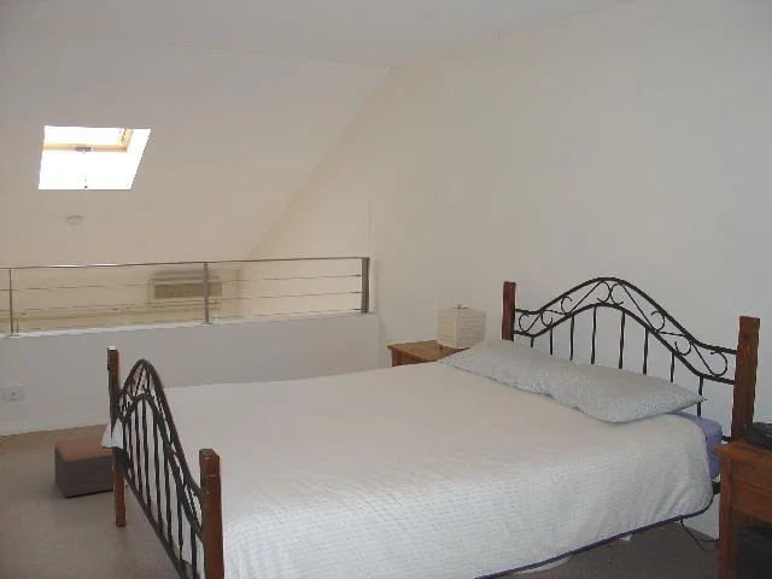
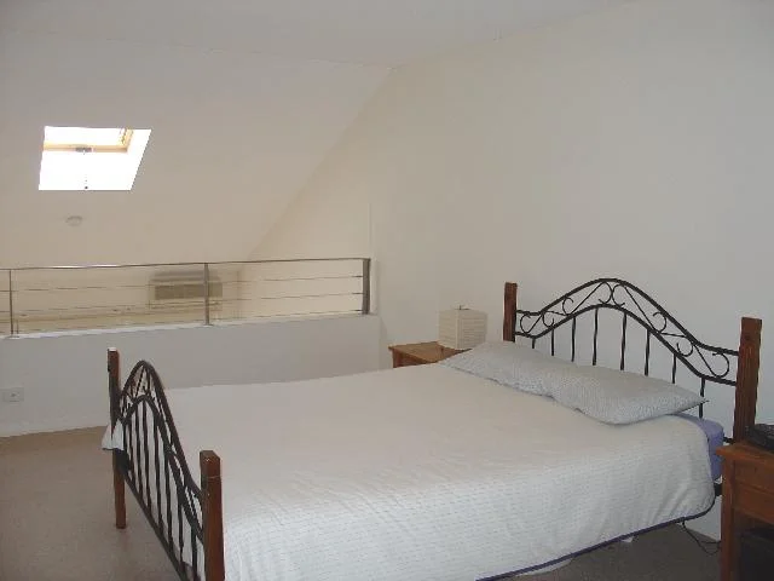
- footstool [53,433,129,498]
